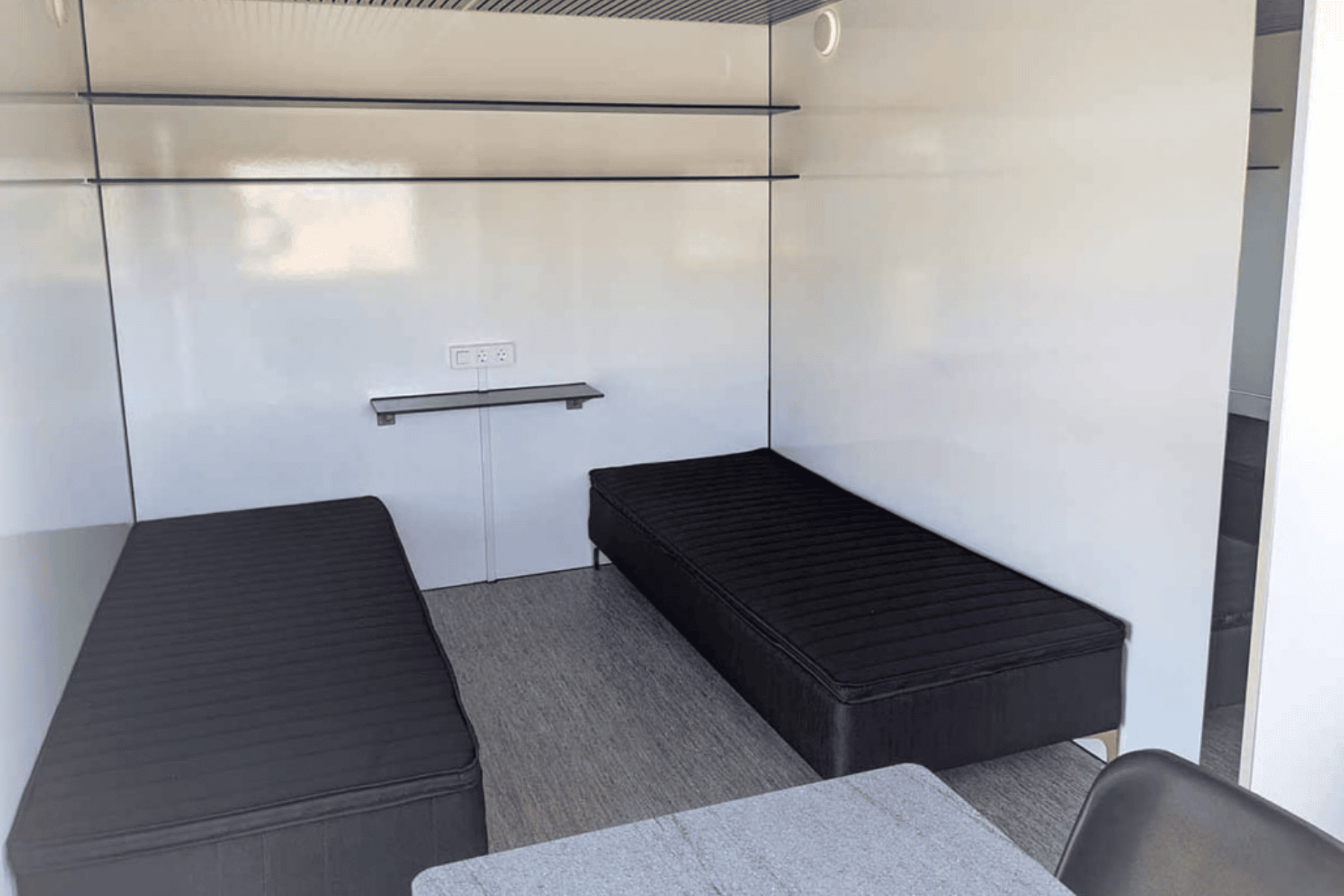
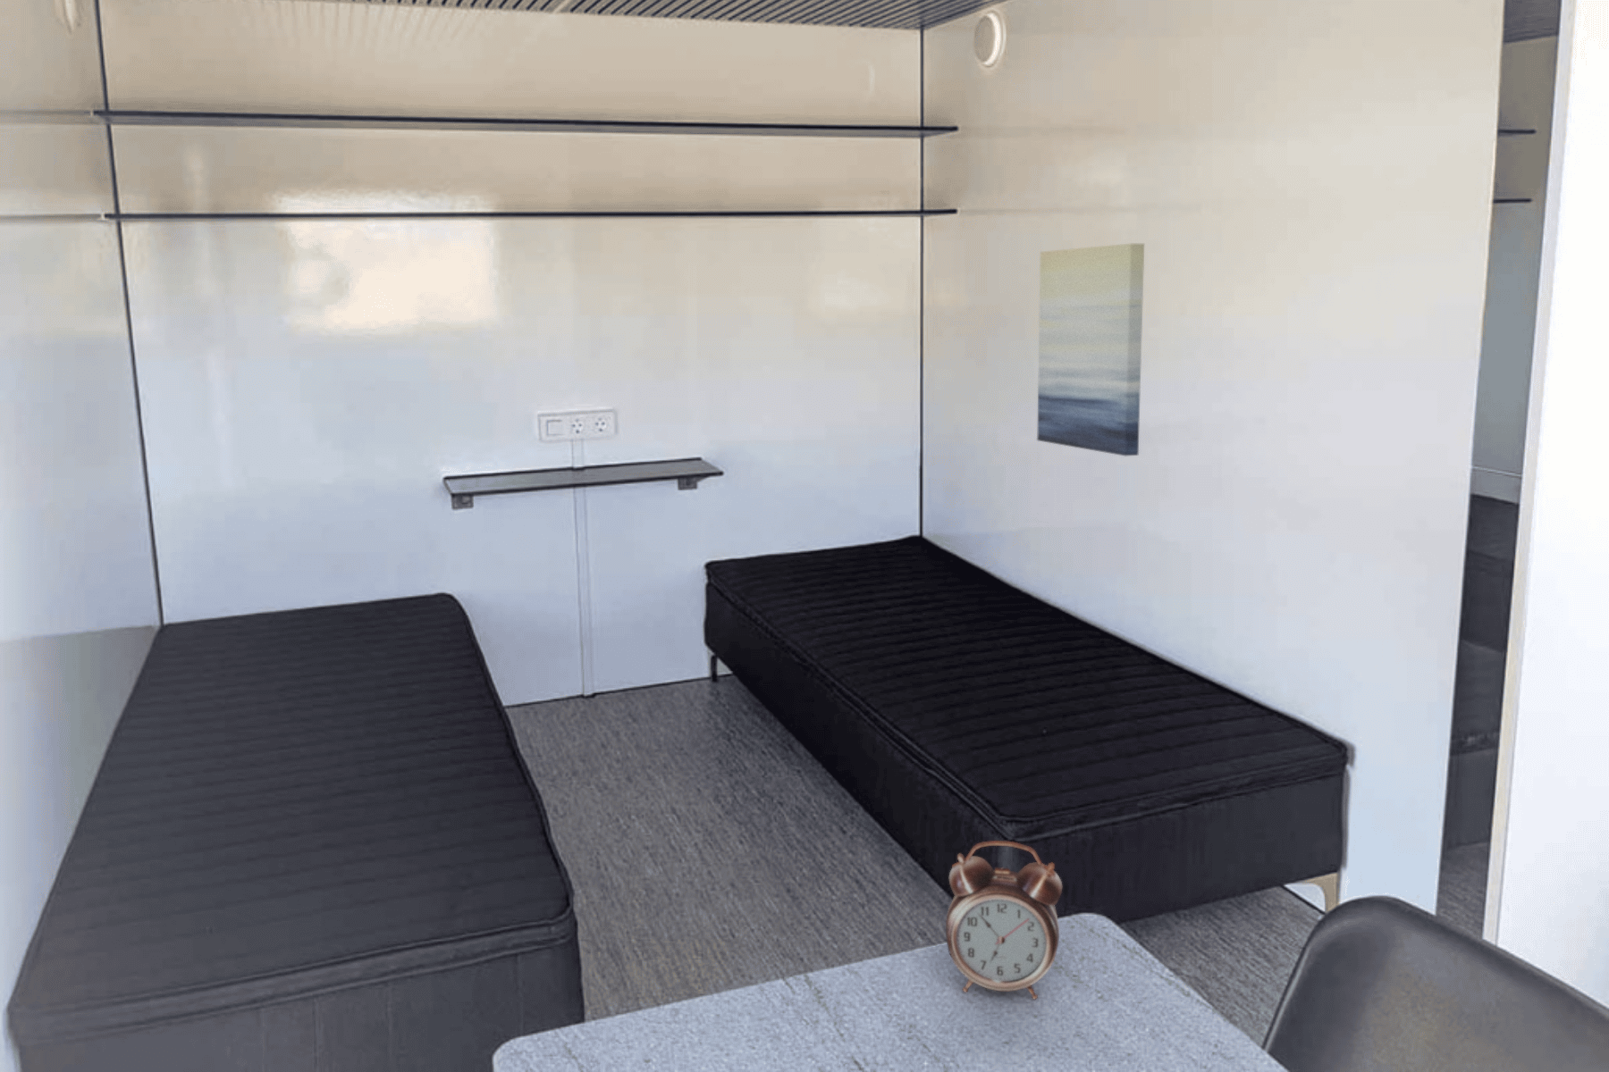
+ alarm clock [945,840,1063,1000]
+ wall art [1036,243,1144,457]
